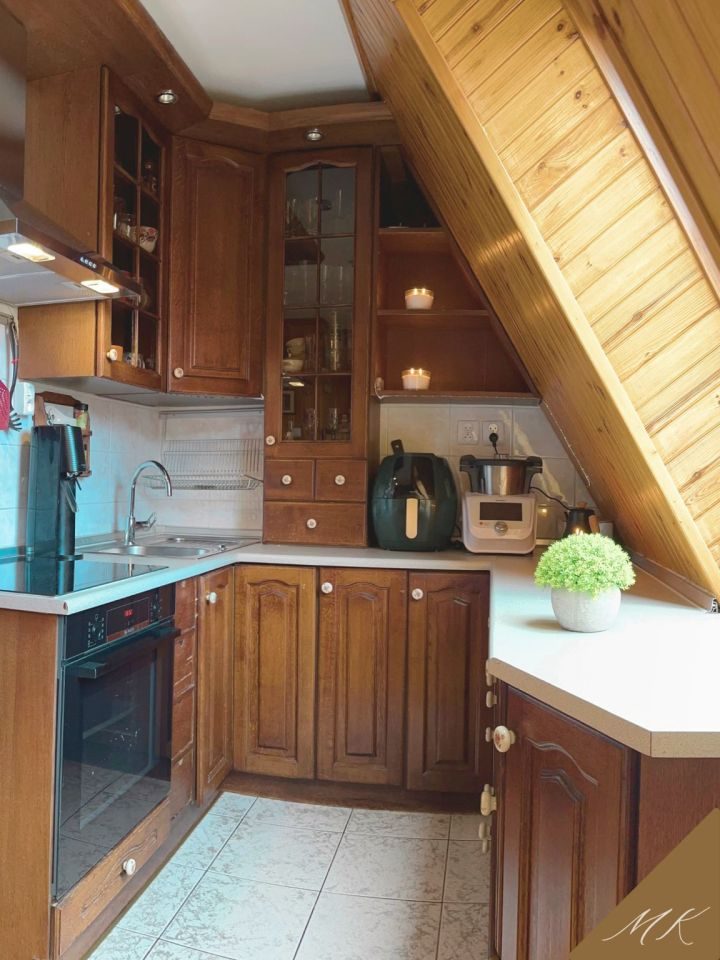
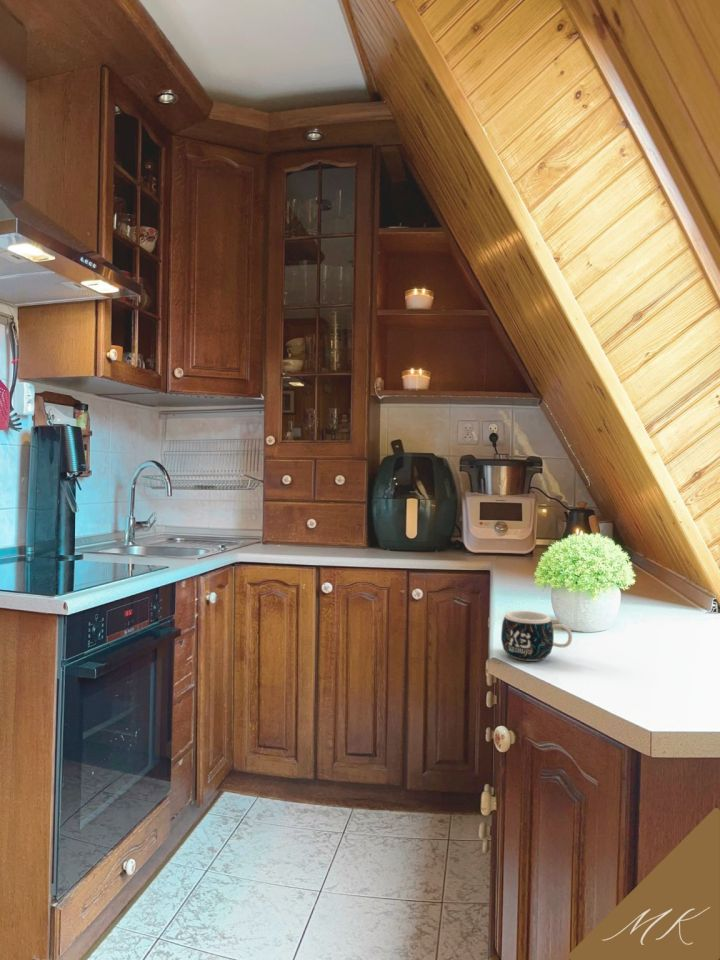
+ mug [500,610,573,662]
